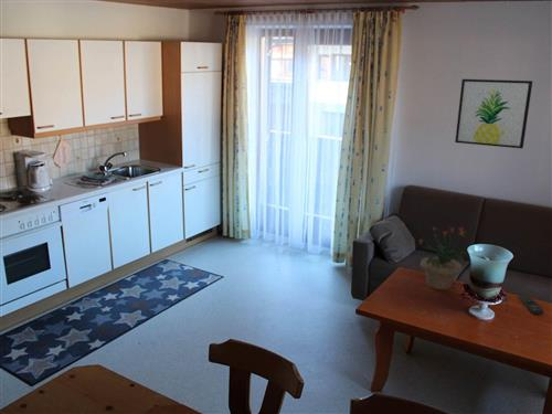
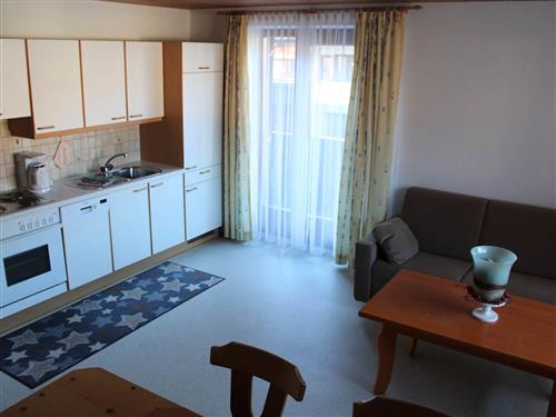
- remote control [518,295,544,316]
- wall art [454,78,533,149]
- potted plant [417,225,469,290]
